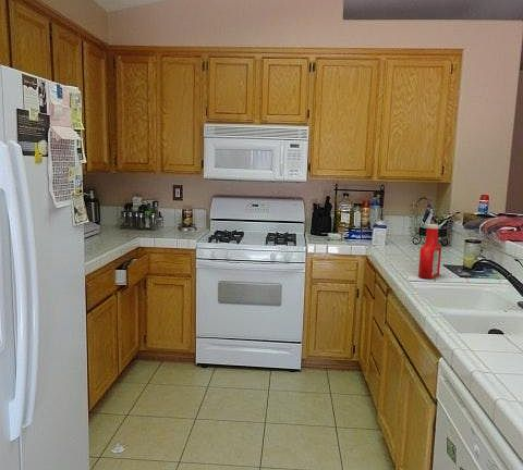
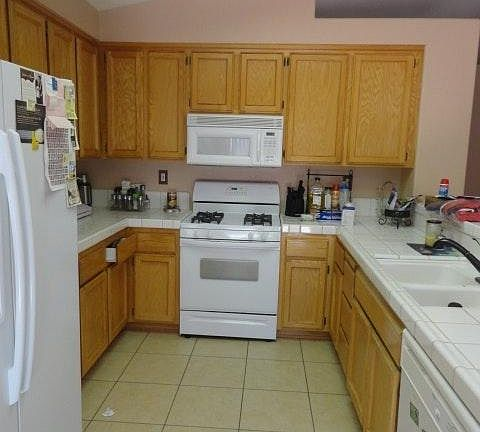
- soap bottle [417,223,442,280]
